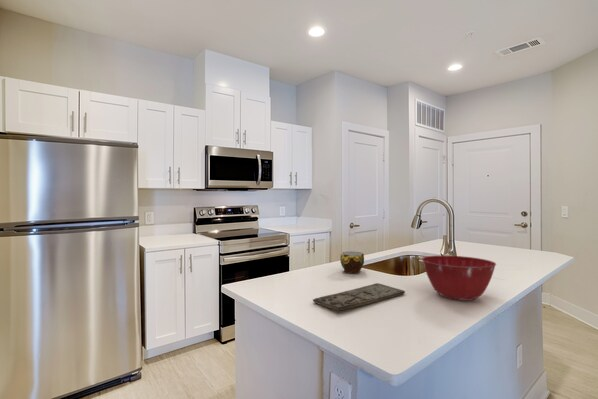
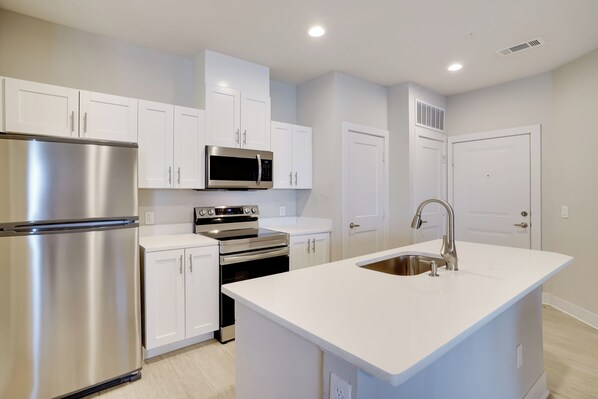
- cutting board [312,282,406,311]
- mixing bowl [421,255,497,302]
- cup [339,251,365,274]
